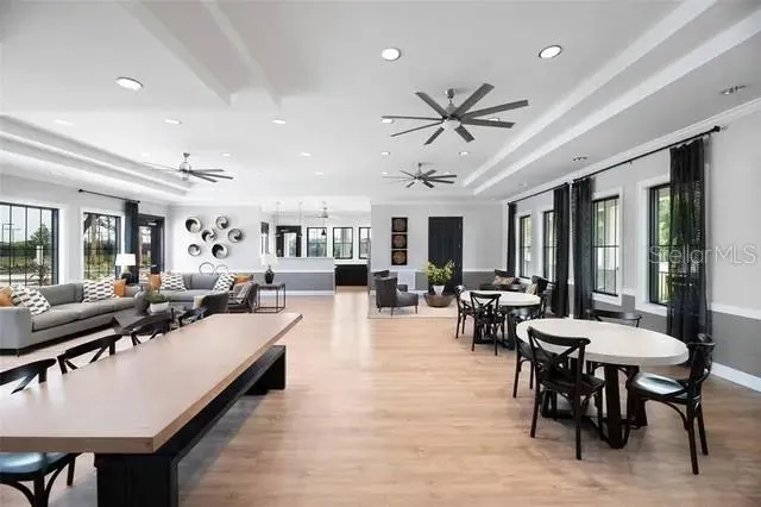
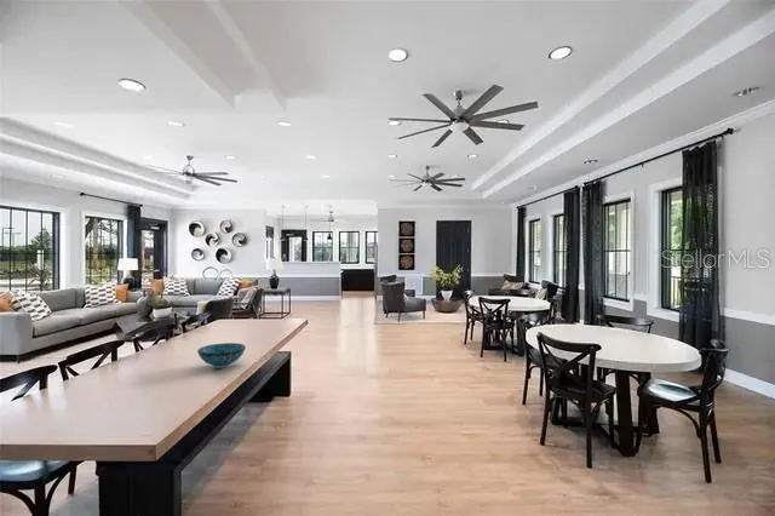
+ decorative bowl [196,342,247,369]
